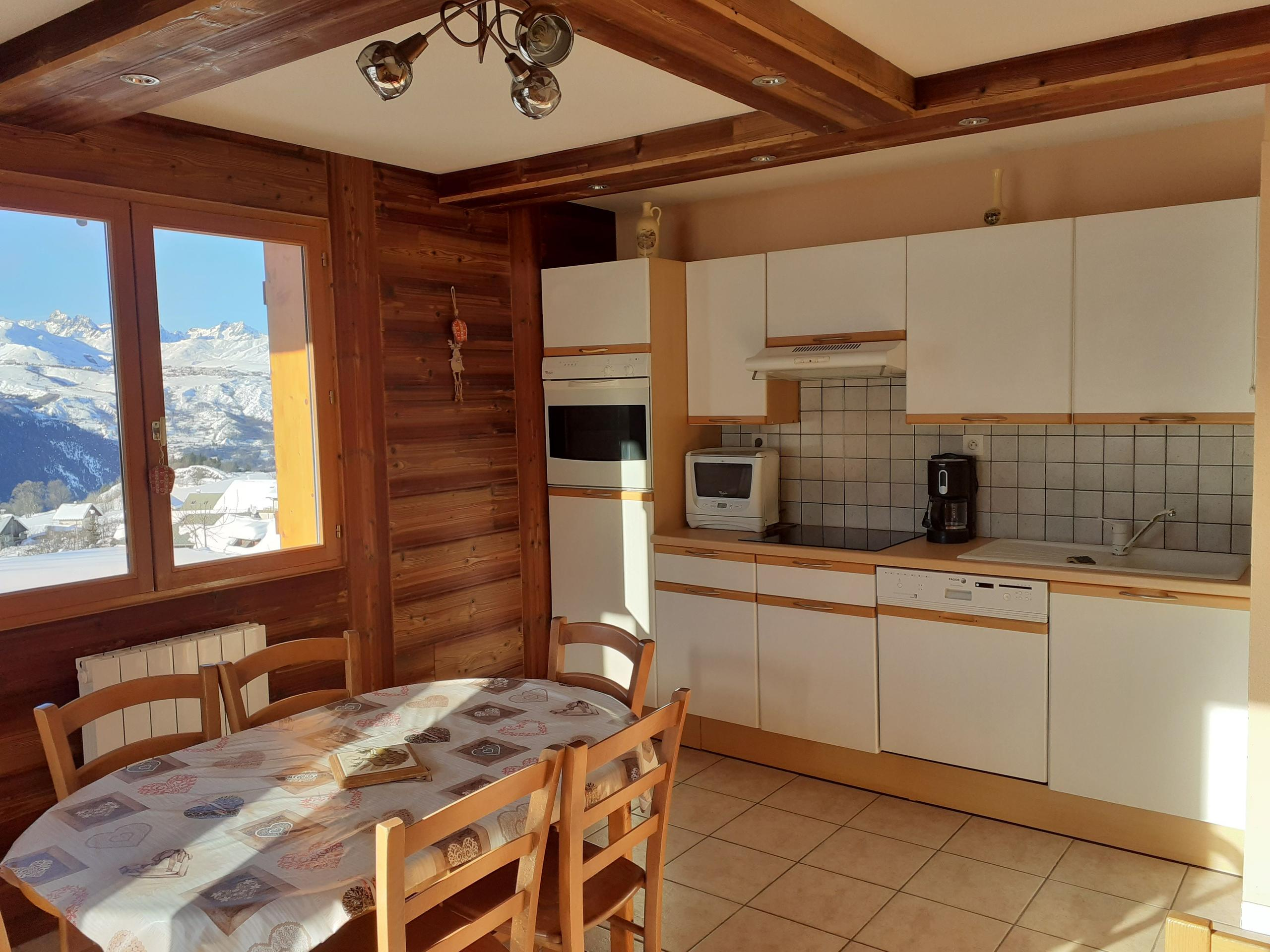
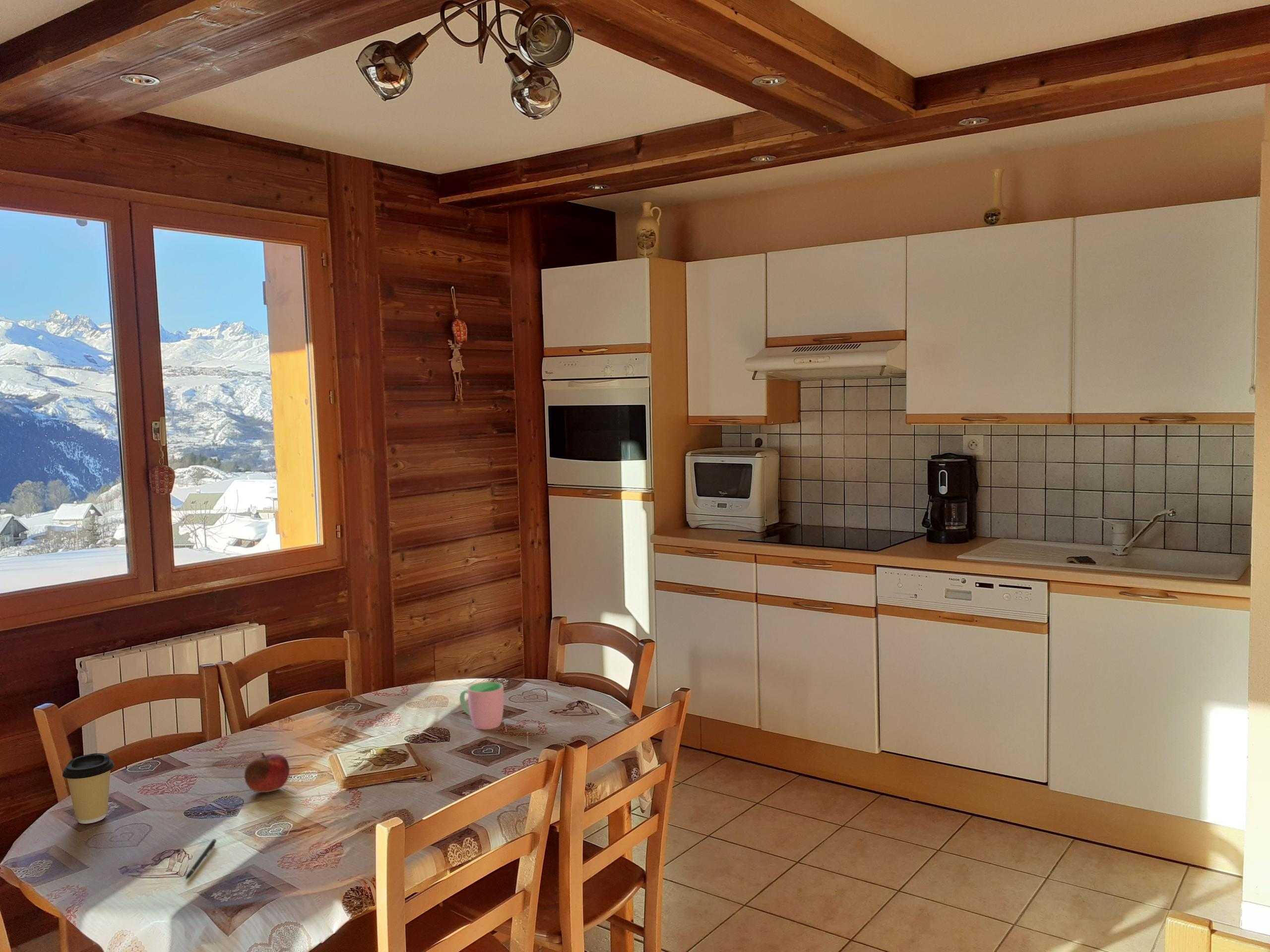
+ fruit [244,752,290,793]
+ cup [459,681,505,730]
+ coffee cup [62,753,115,824]
+ pen [185,838,217,880]
